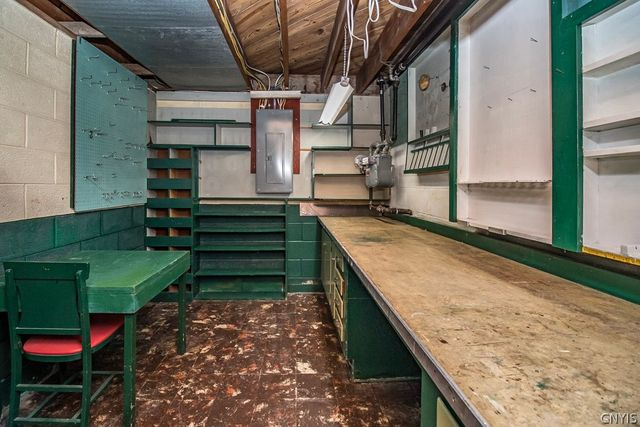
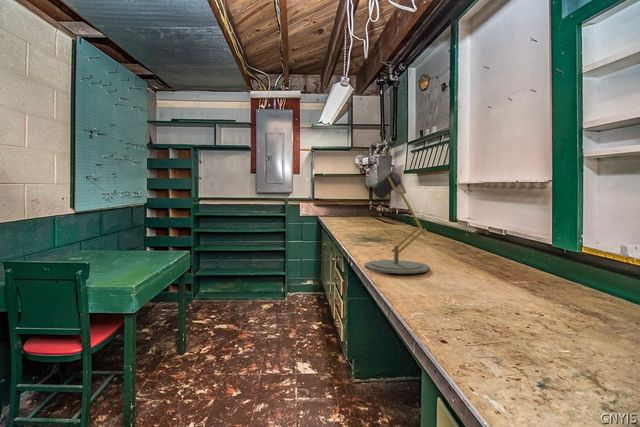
+ desk lamp [364,171,431,274]
